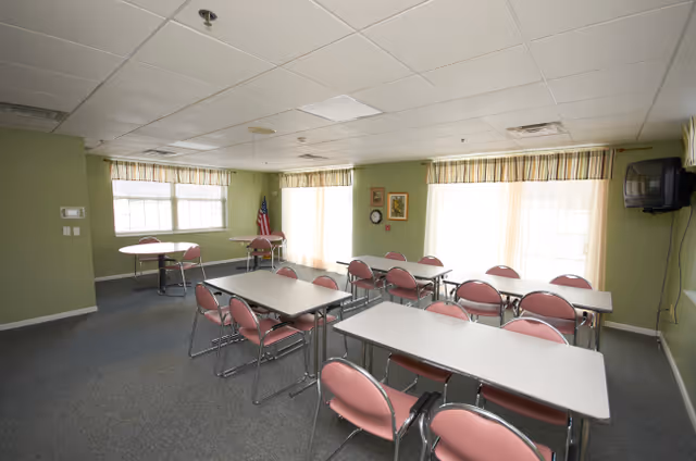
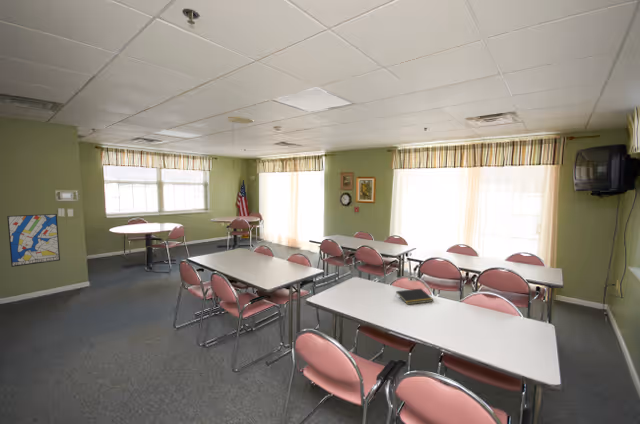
+ wall art [6,213,61,268]
+ notepad [394,288,435,306]
